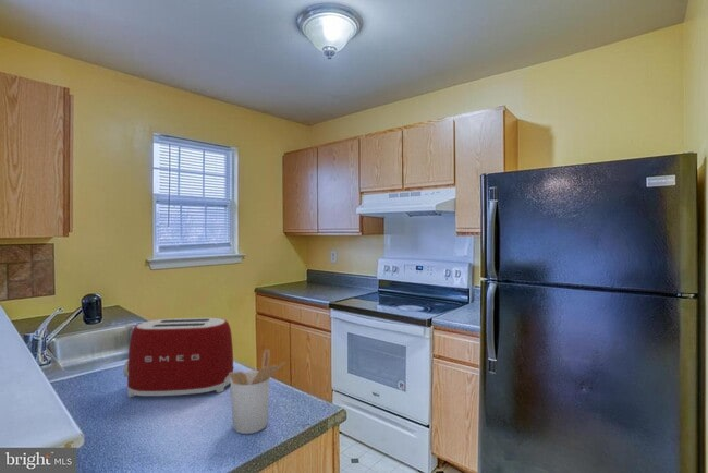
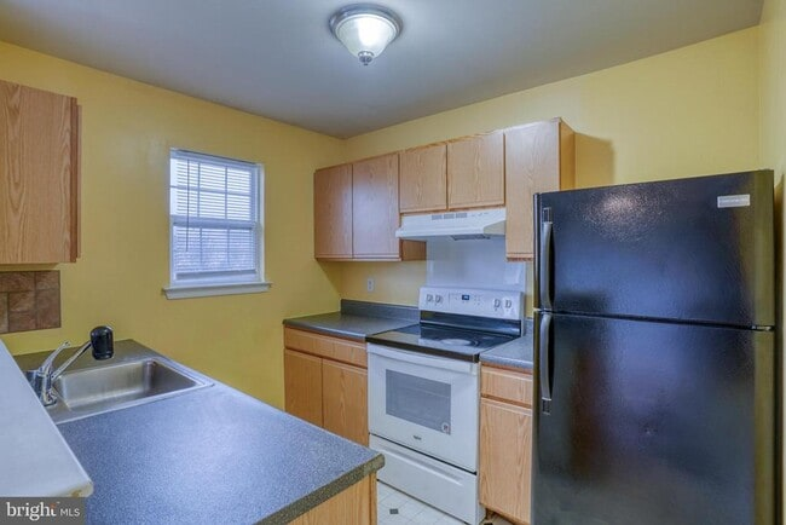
- utensil holder [229,348,288,435]
- toaster [122,317,234,399]
